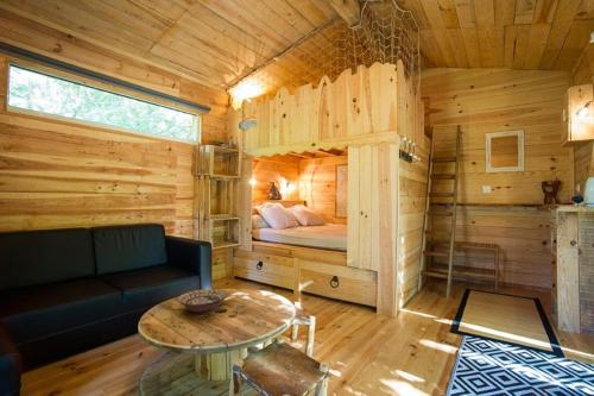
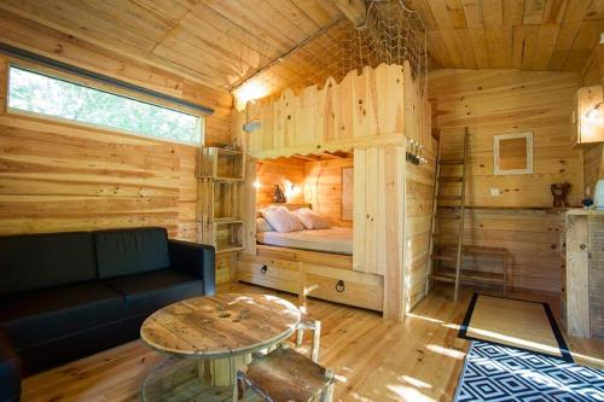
- decorative bowl [176,288,228,313]
